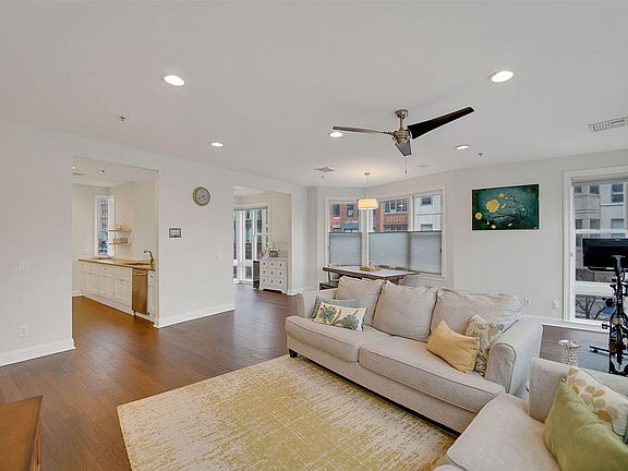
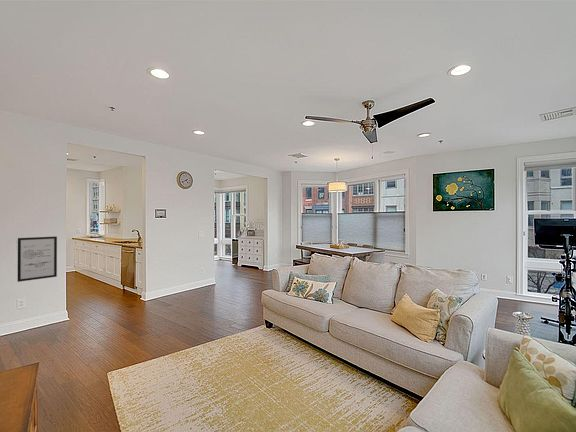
+ wall art [17,235,58,283]
